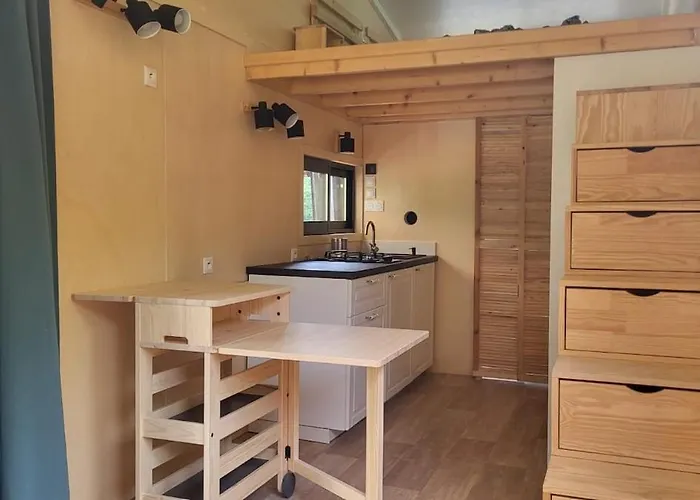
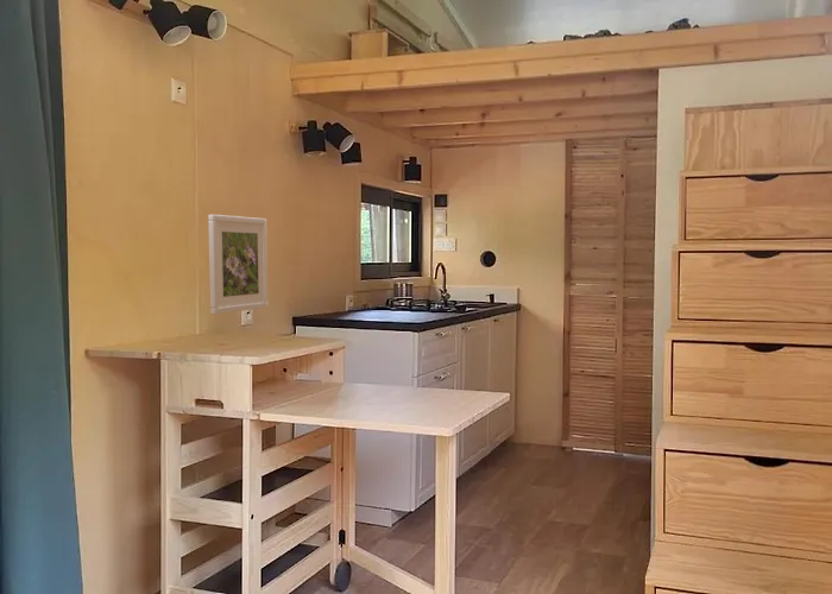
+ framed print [207,214,269,315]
